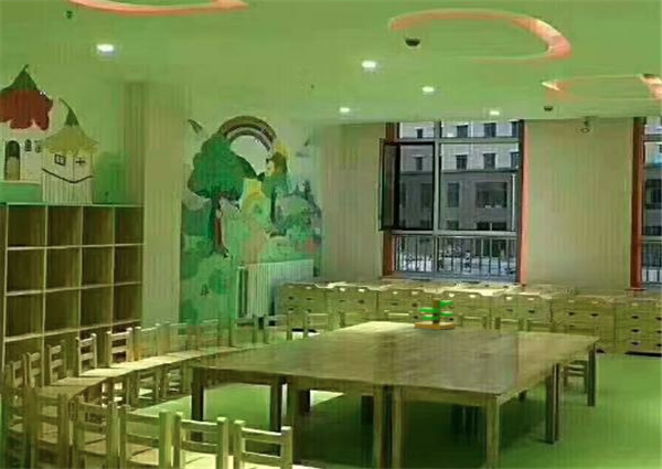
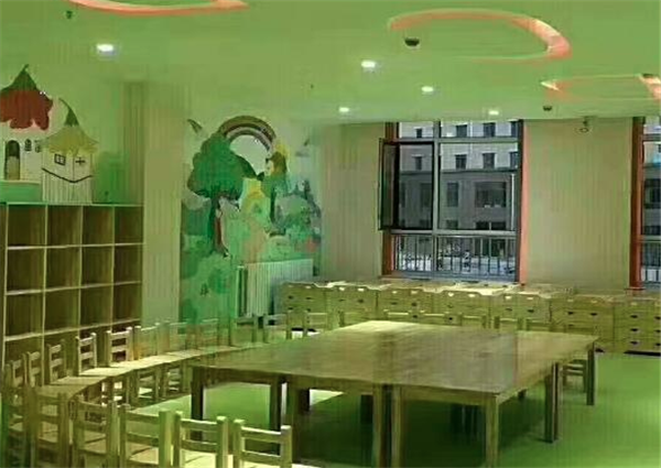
- toy tree [414,298,457,331]
